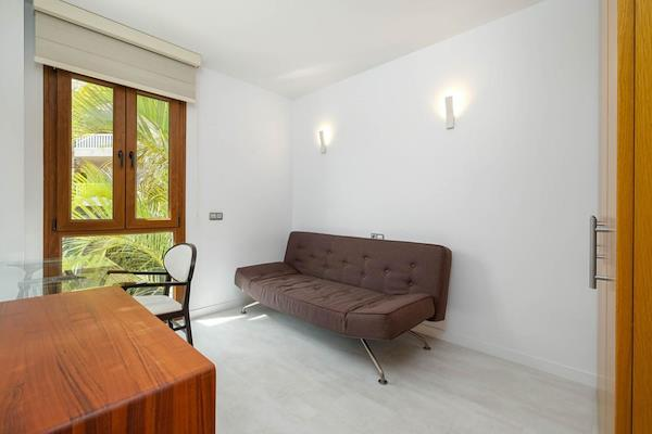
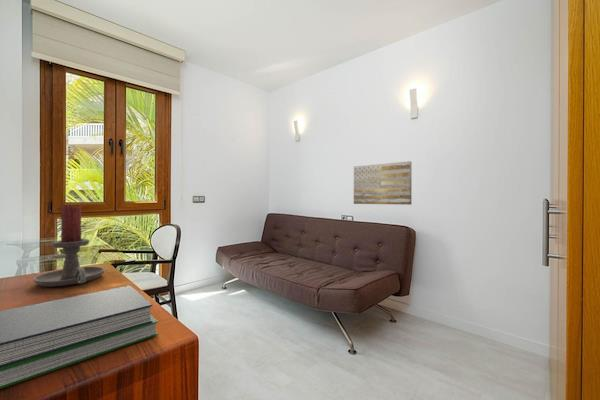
+ wall art [353,160,413,206]
+ candle holder [33,204,106,287]
+ book [0,284,159,390]
